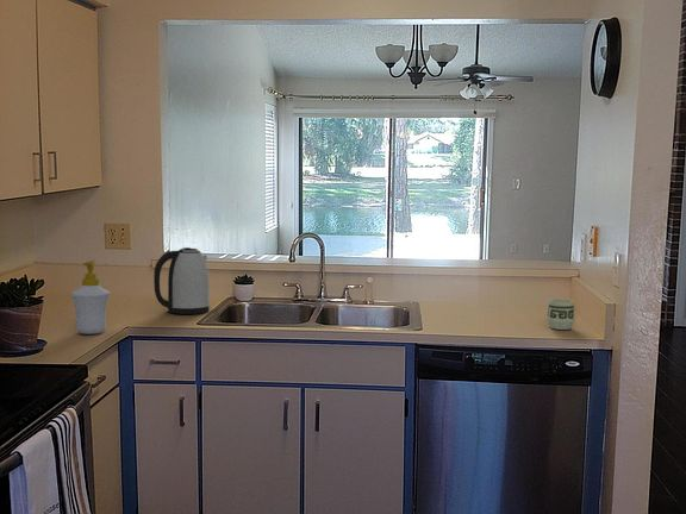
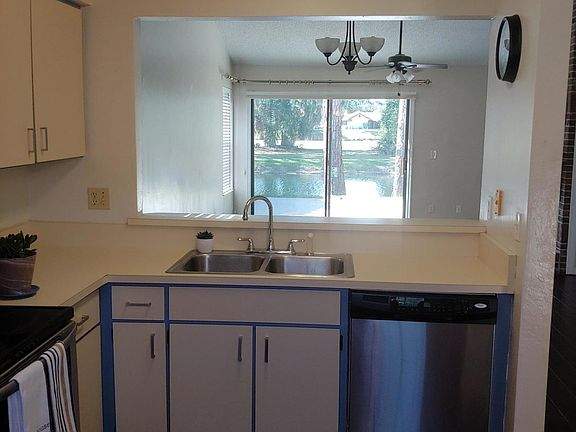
- cup [545,297,576,331]
- kettle [152,246,211,315]
- soap bottle [70,259,111,336]
